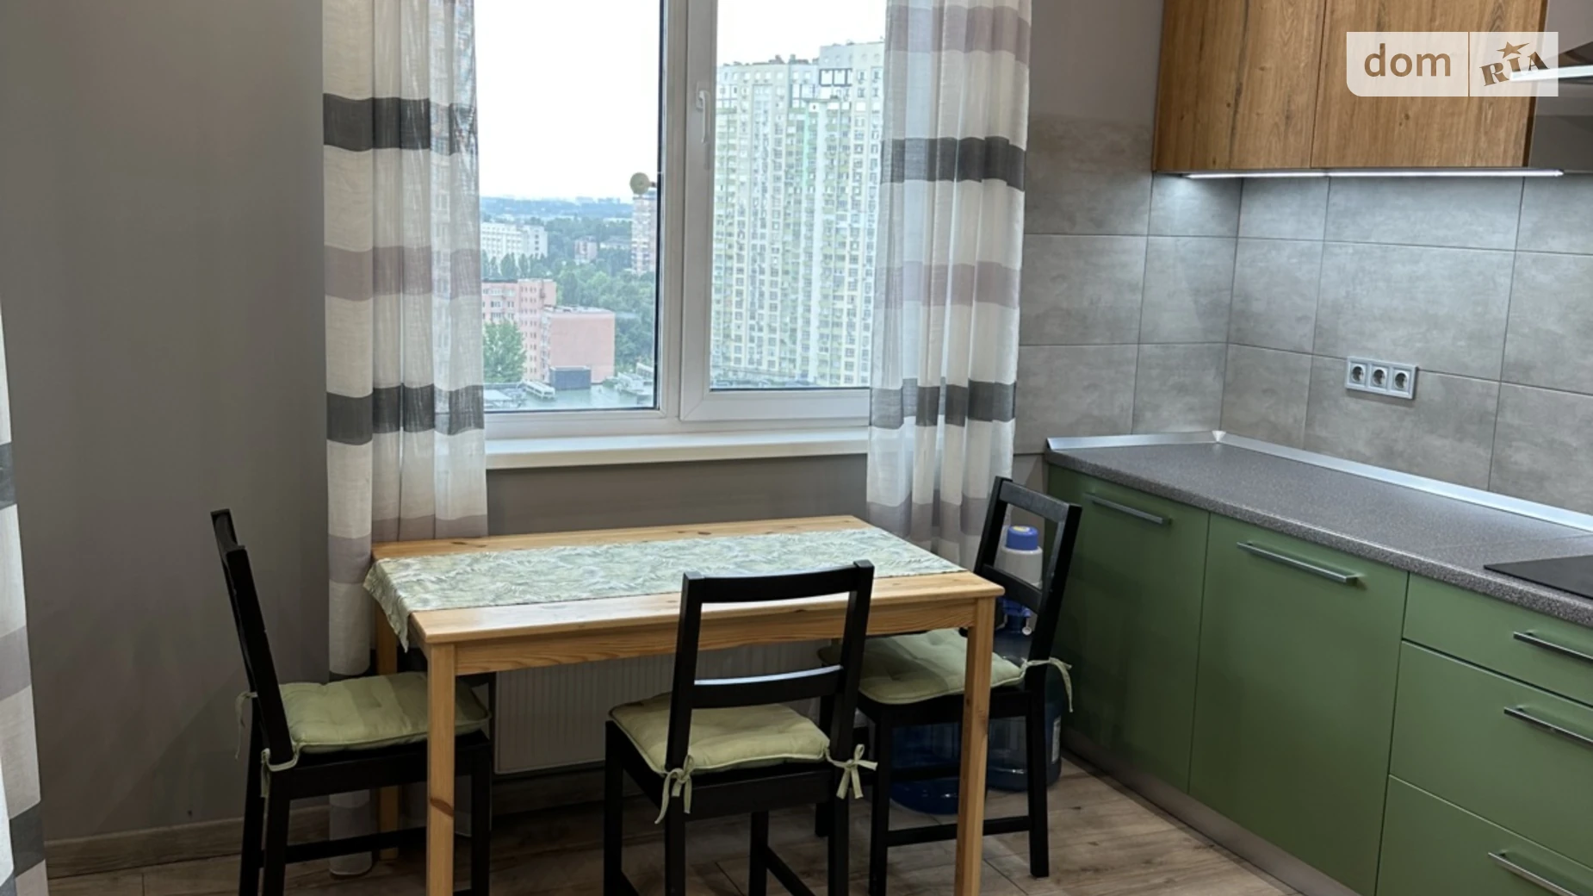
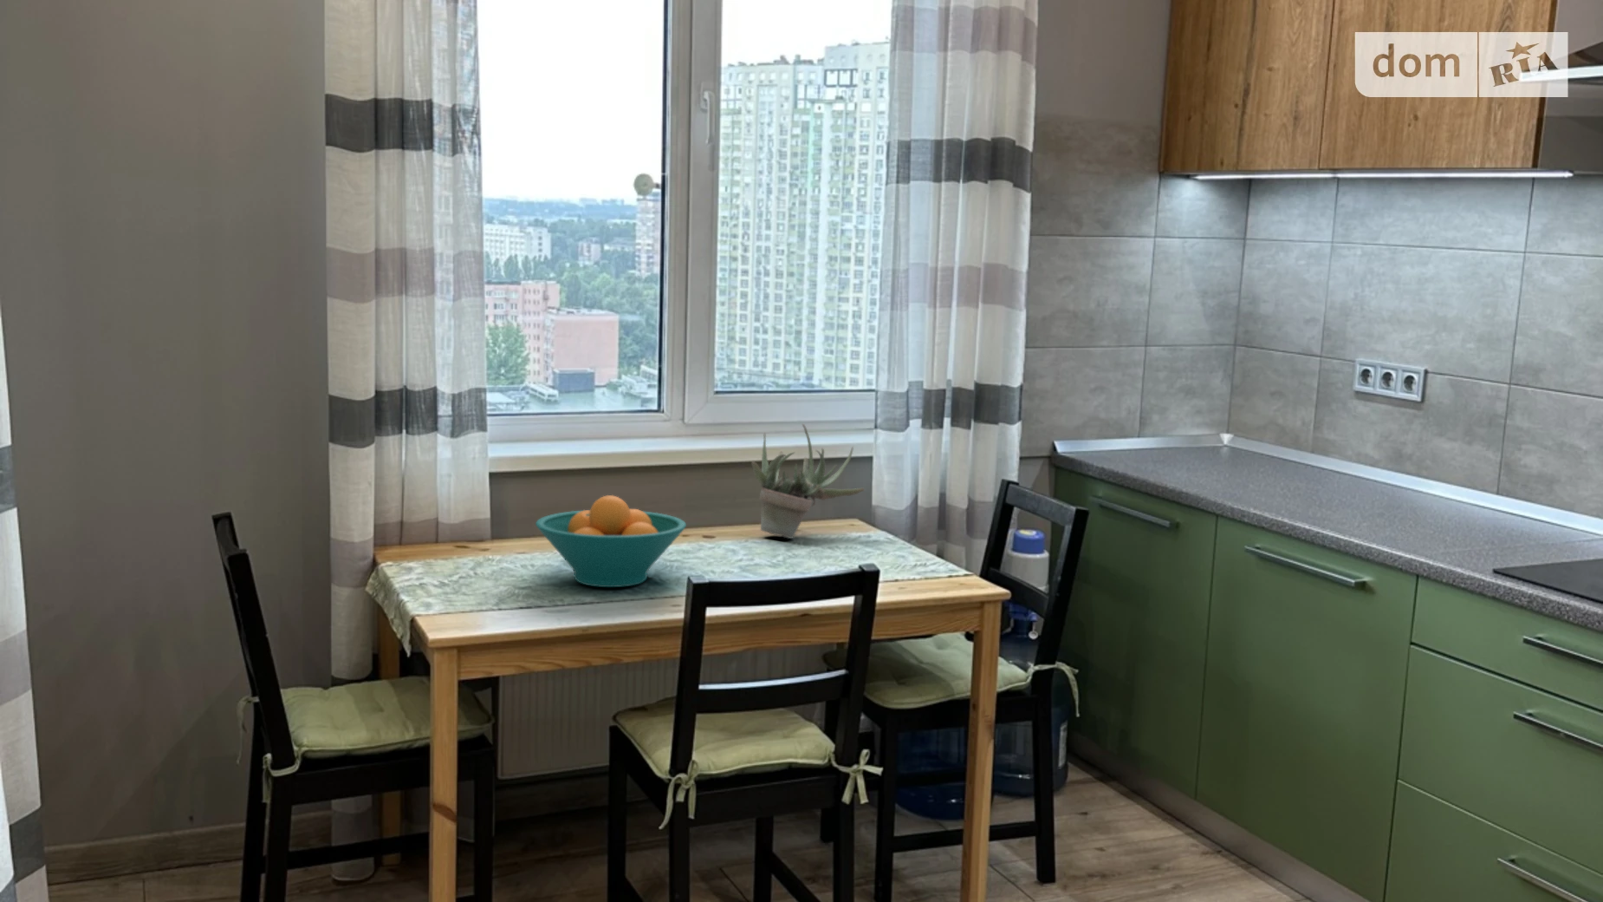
+ fruit bowl [535,495,687,588]
+ succulent plant [751,423,865,540]
